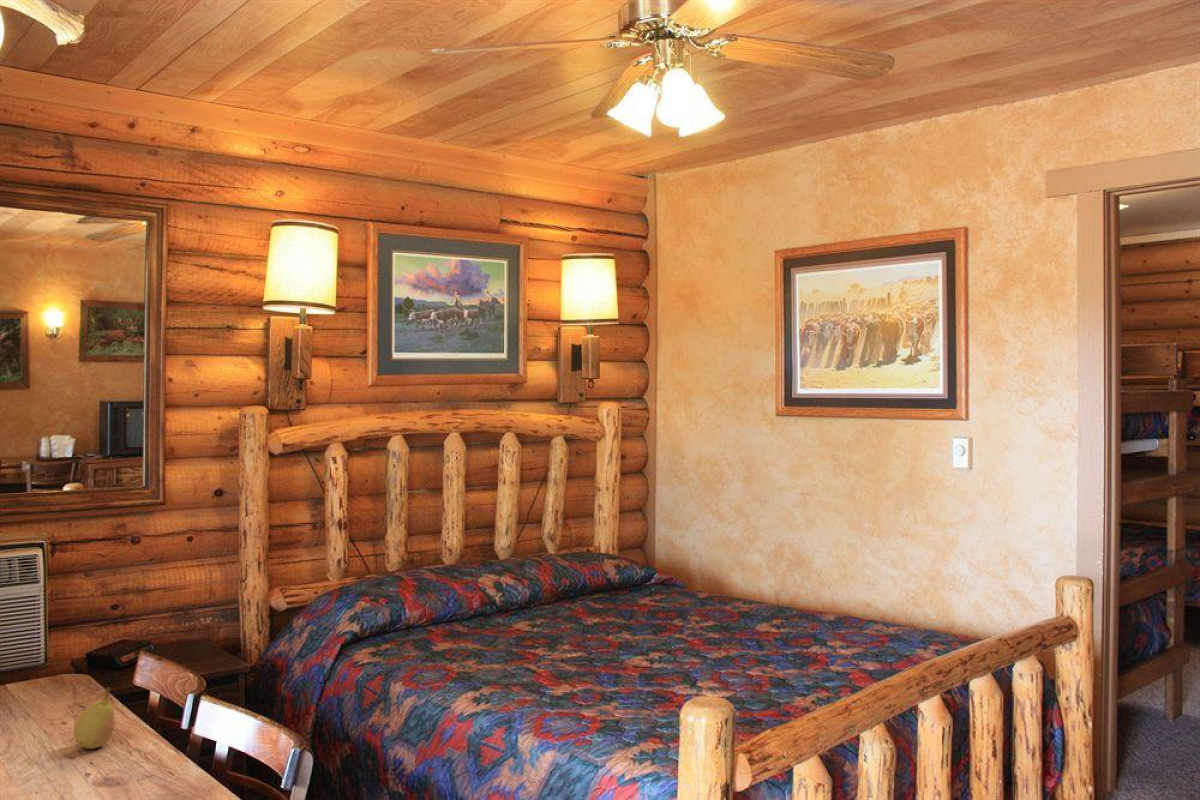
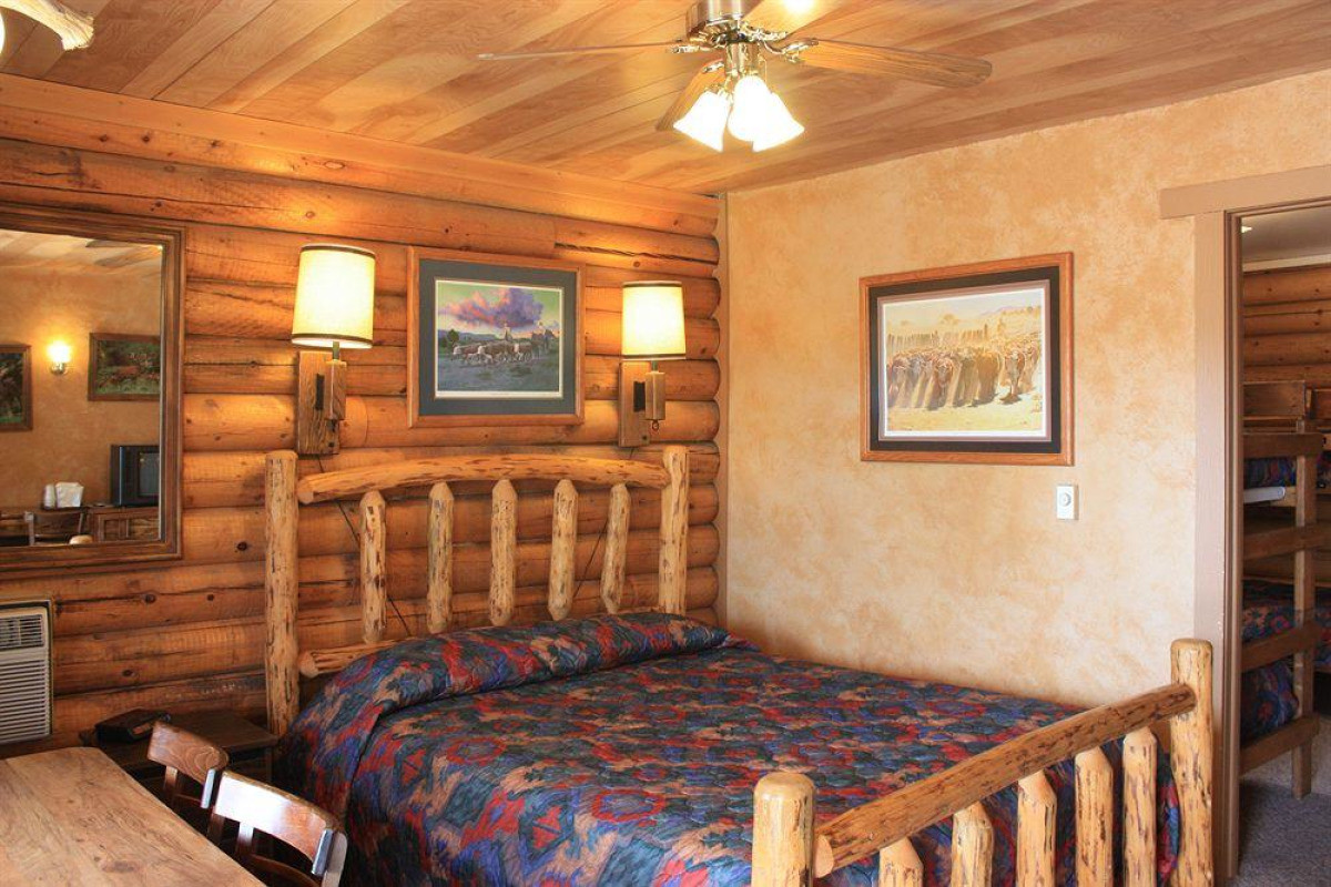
- fruit [73,686,116,750]
